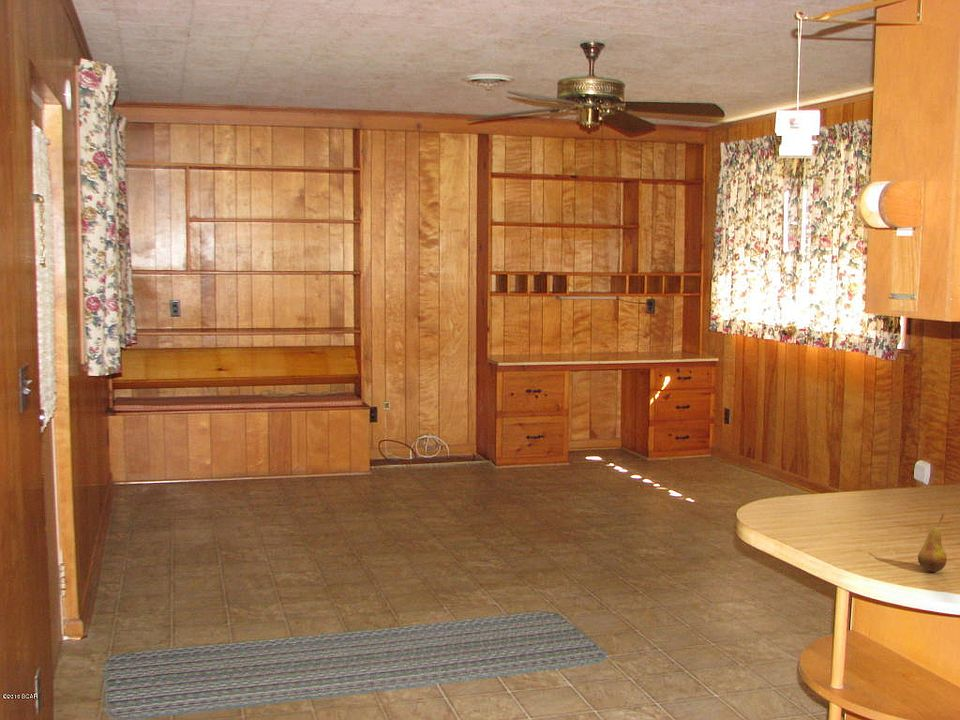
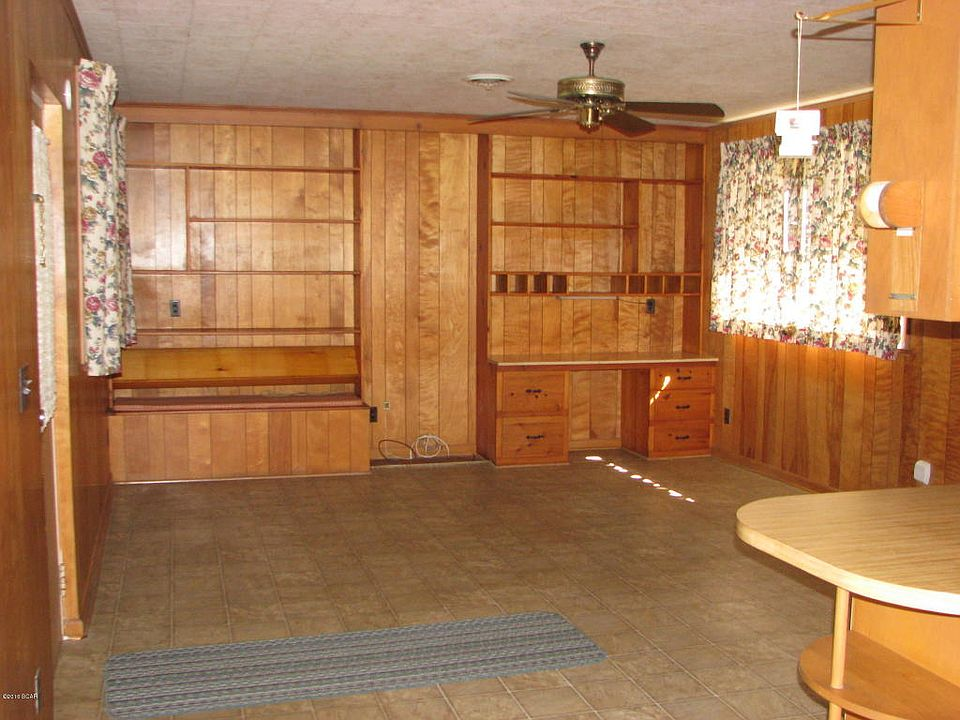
- fruit [917,514,948,573]
